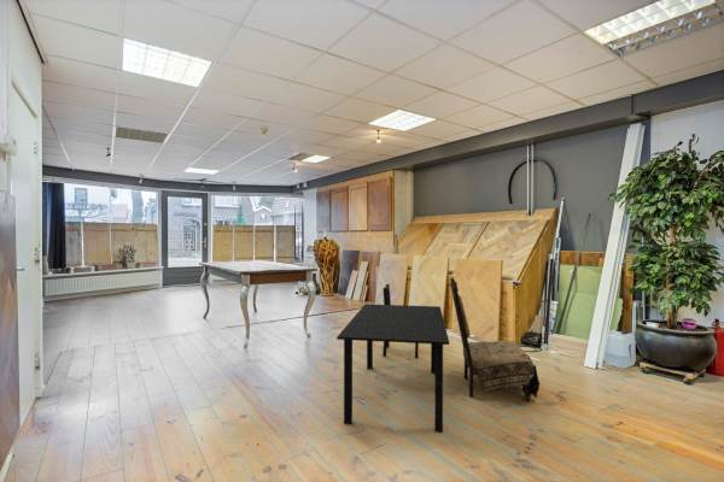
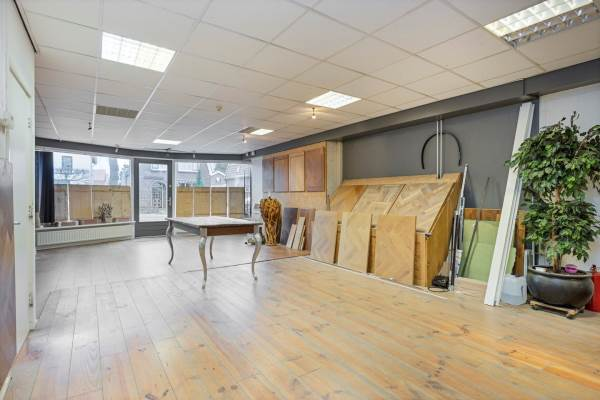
- dining chair [449,277,541,402]
- dining set [335,283,450,434]
